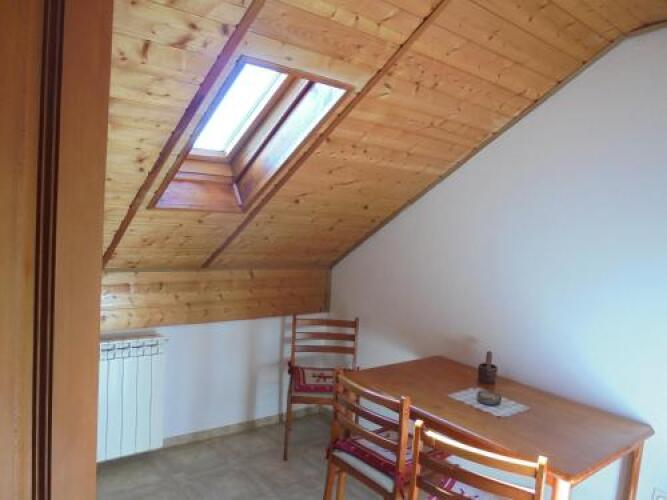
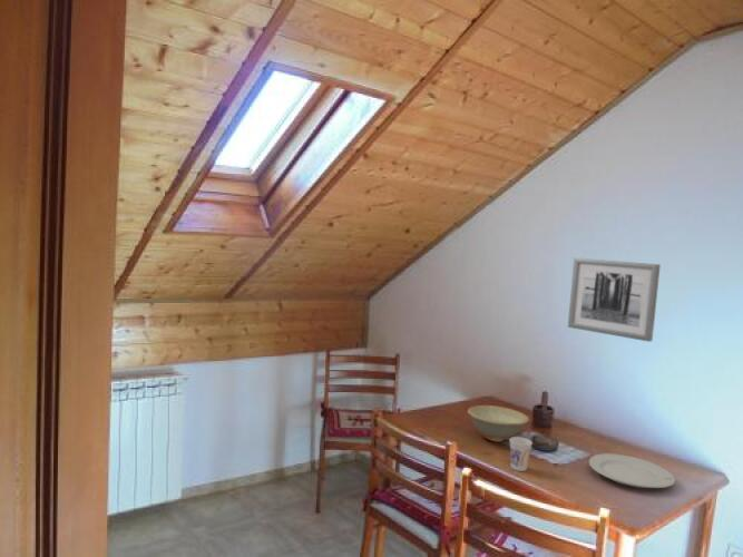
+ wall art [567,257,662,343]
+ chinaware [588,452,676,489]
+ cup [508,436,534,472]
+ dish [467,404,530,443]
